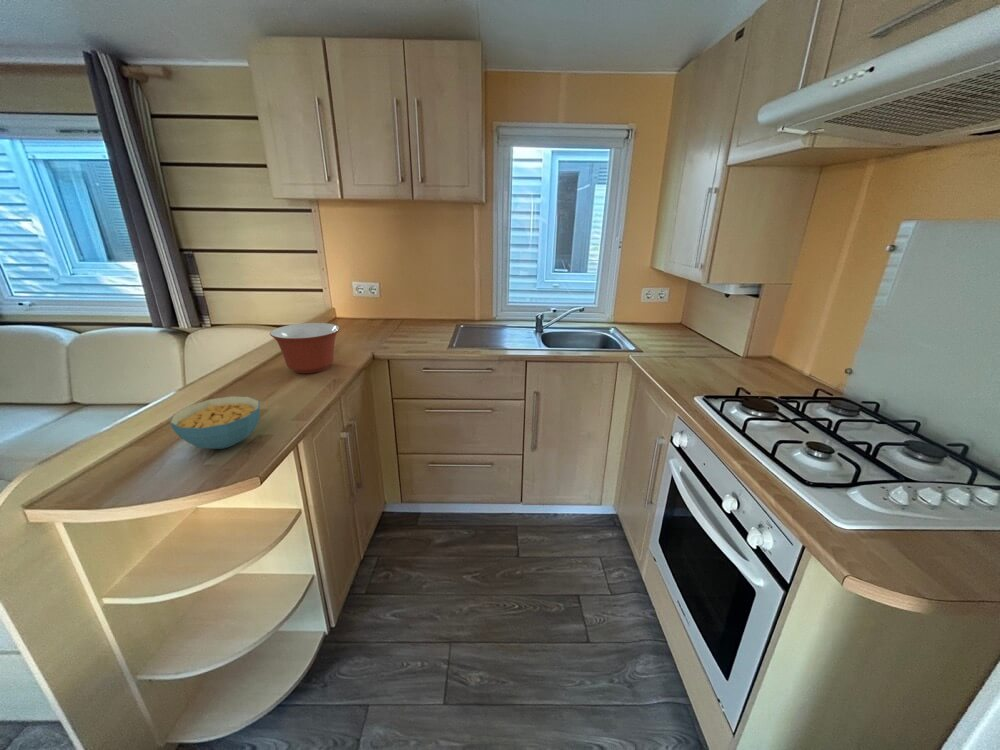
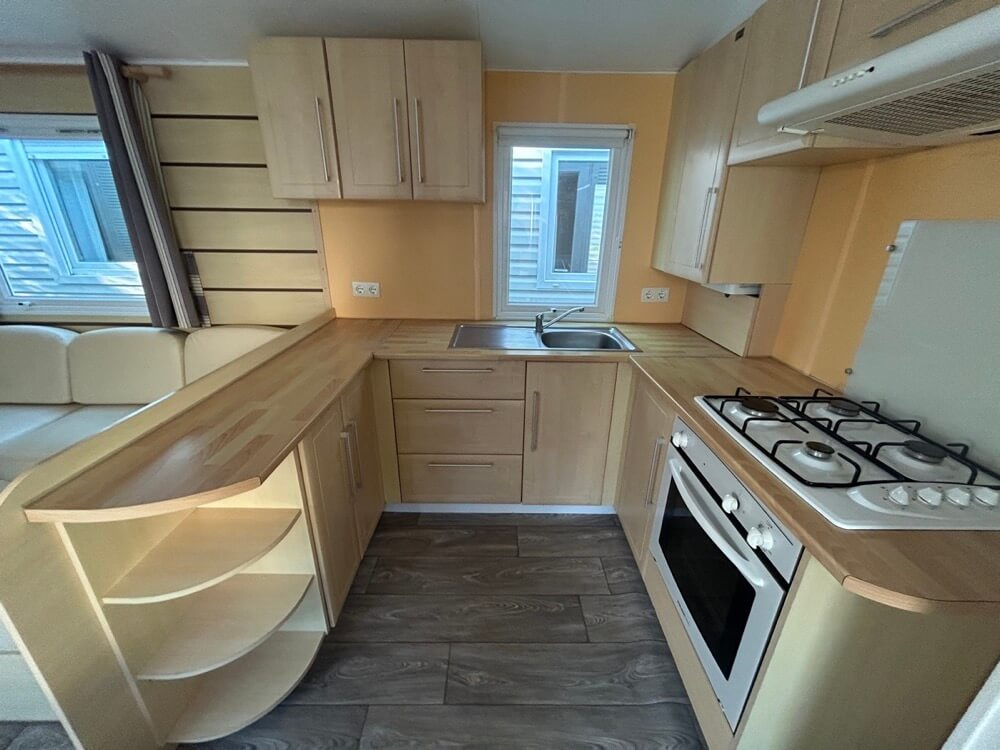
- mixing bowl [269,322,341,374]
- cereal bowl [169,395,261,450]
